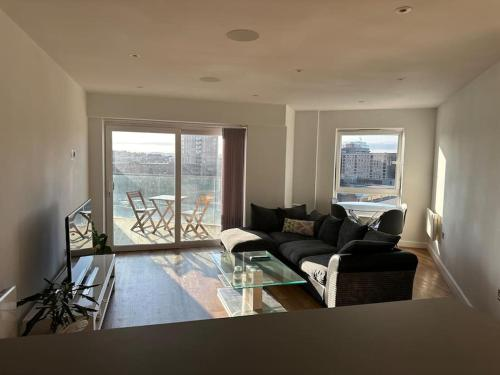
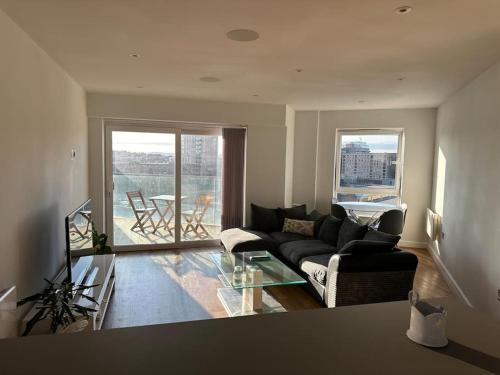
+ tea glass holder [406,289,449,348]
